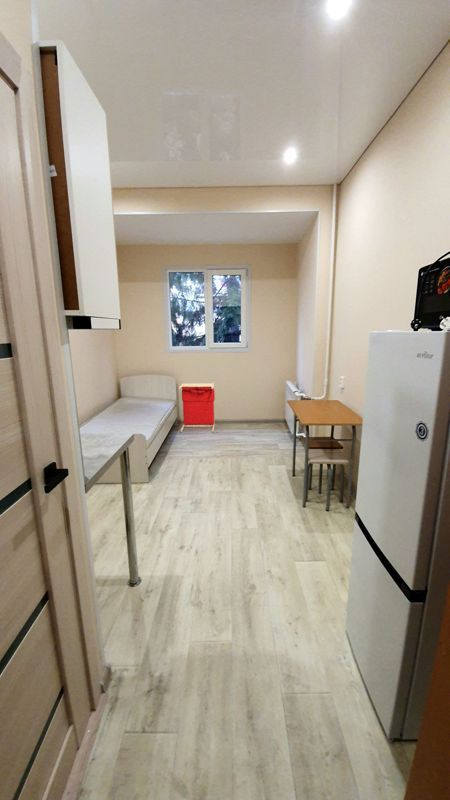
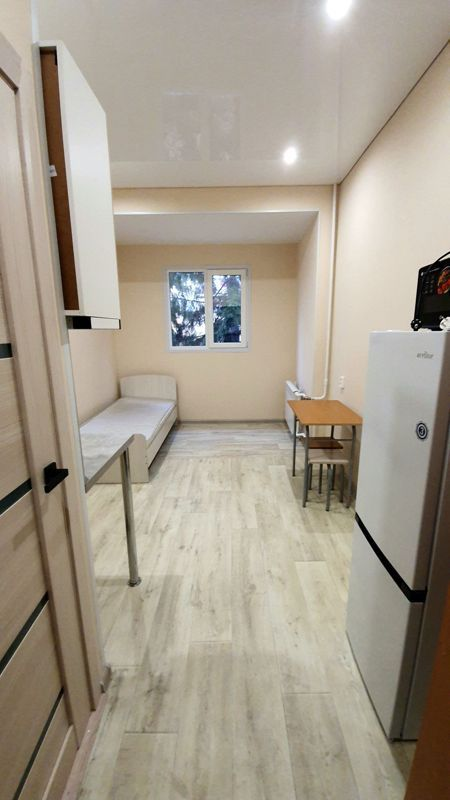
- lectern [178,382,216,433]
